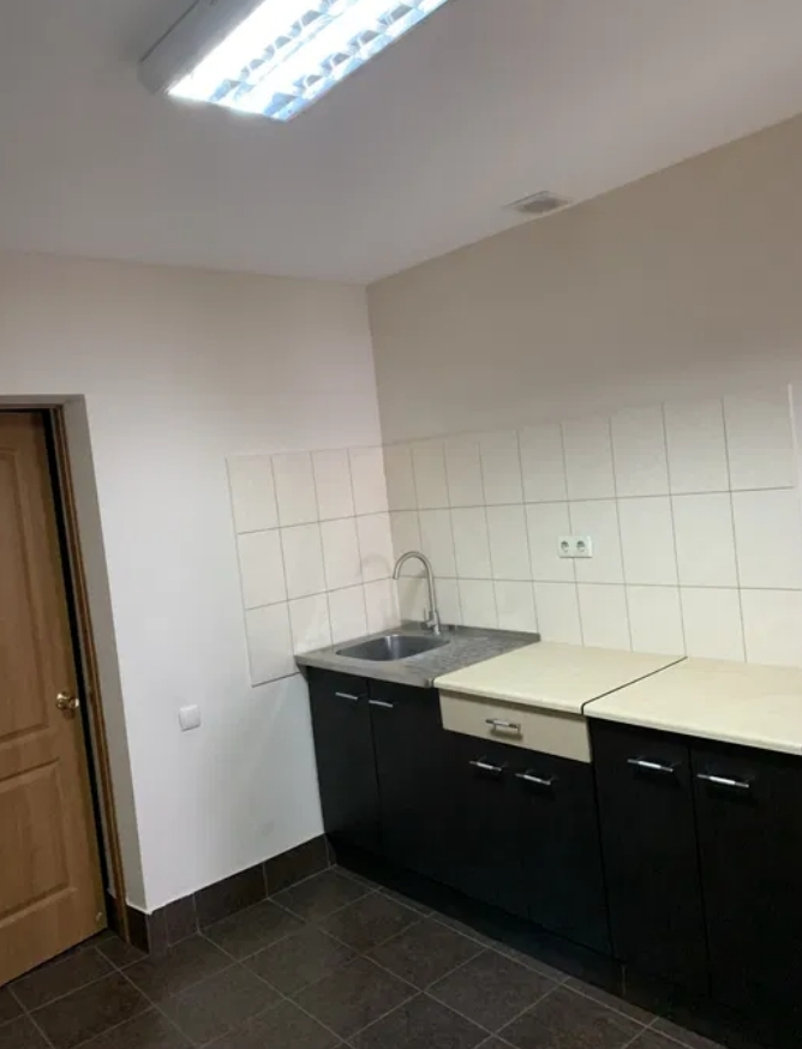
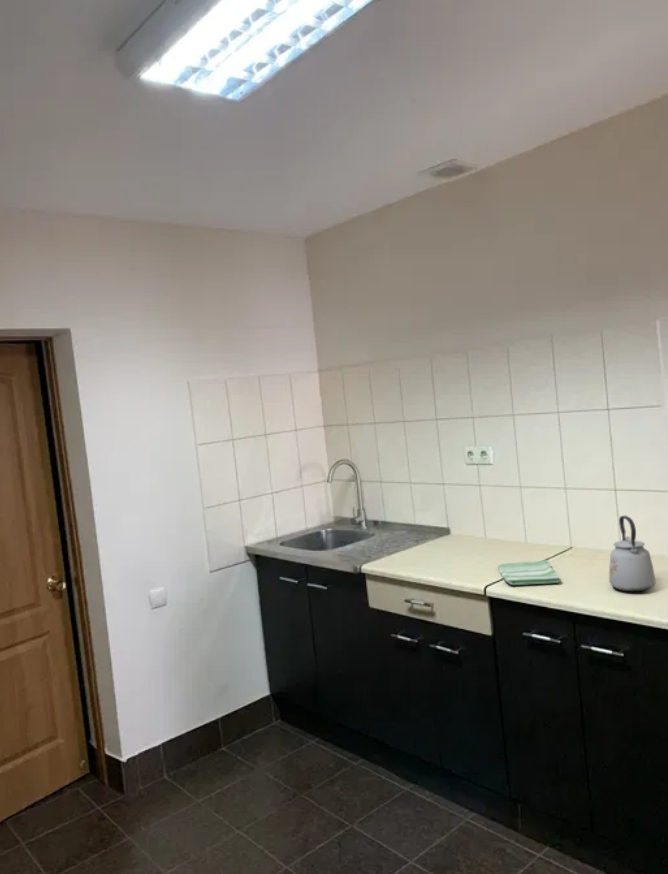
+ kettle [608,515,657,593]
+ dish towel [497,559,561,586]
